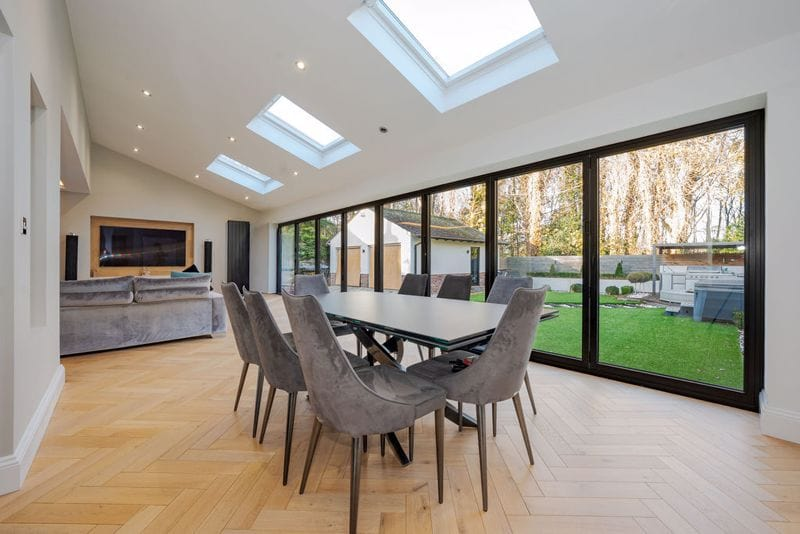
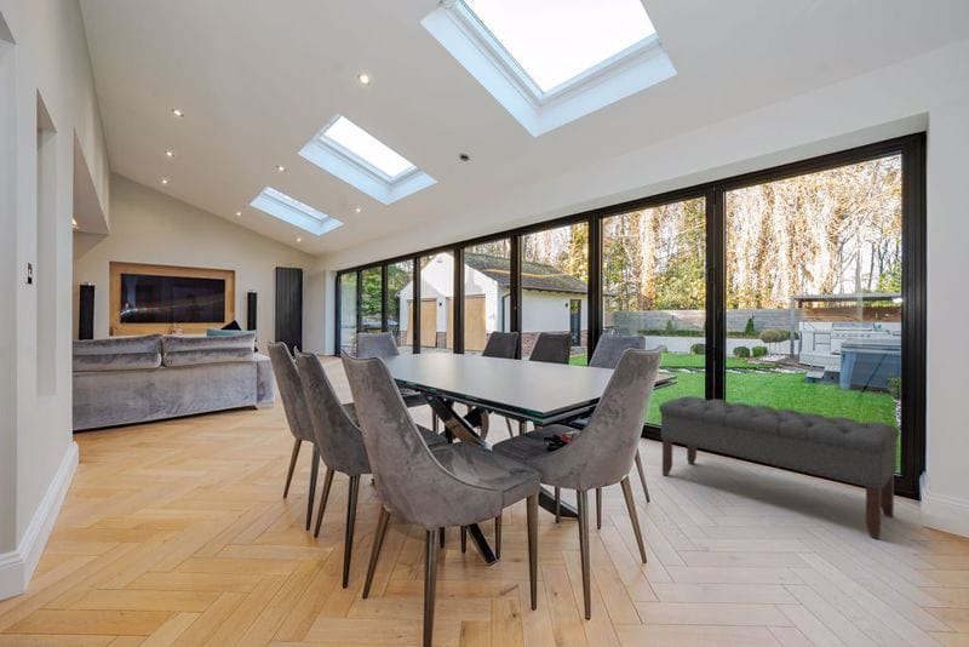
+ bench [658,395,901,540]
